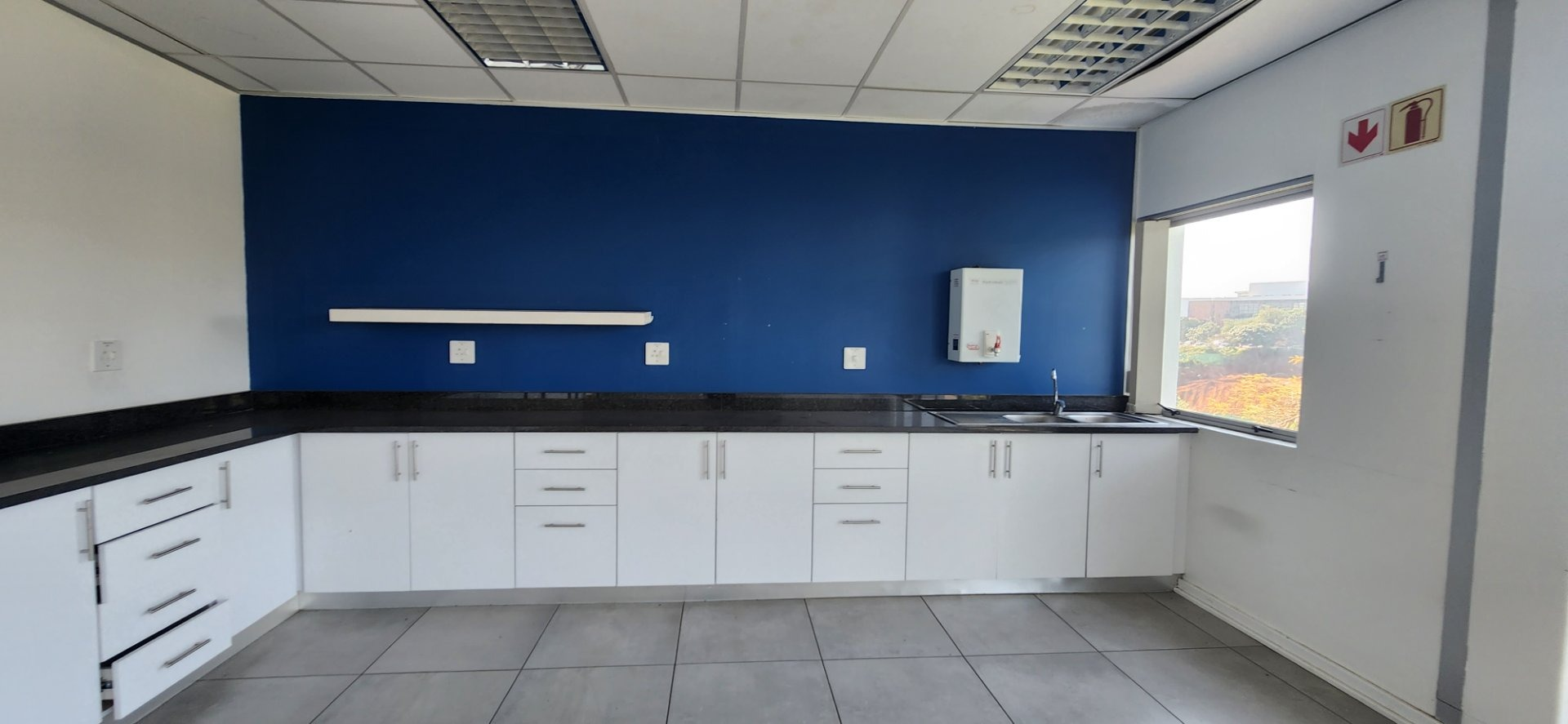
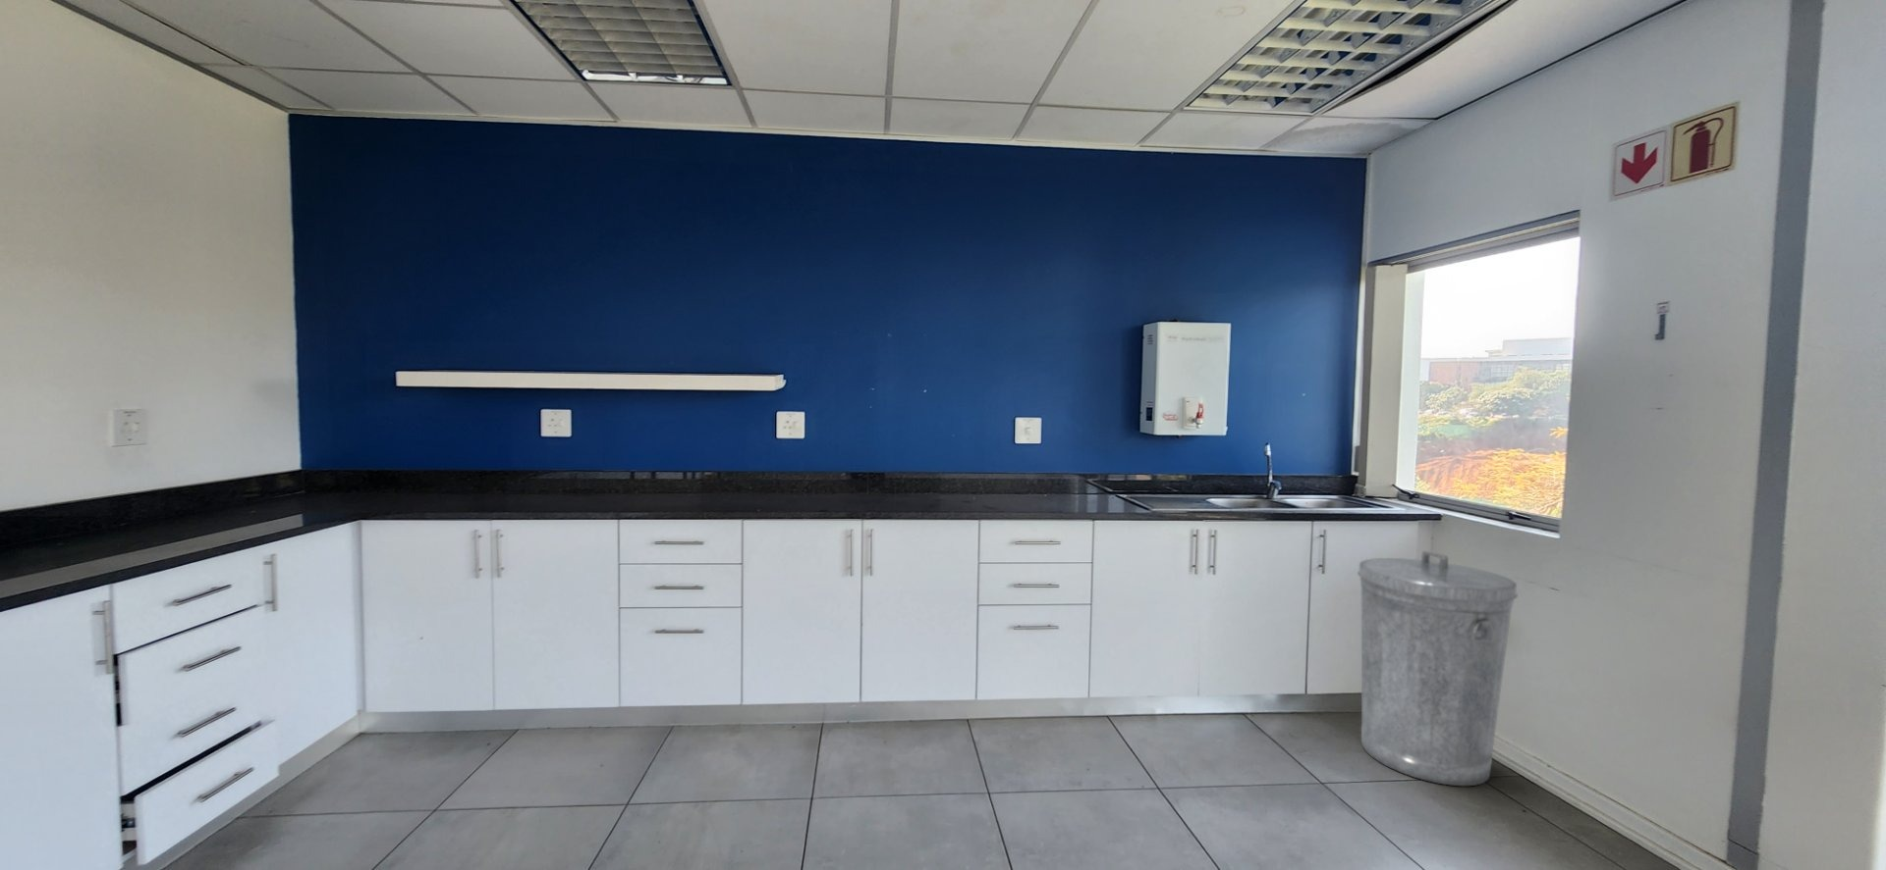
+ trash can [1357,550,1519,787]
